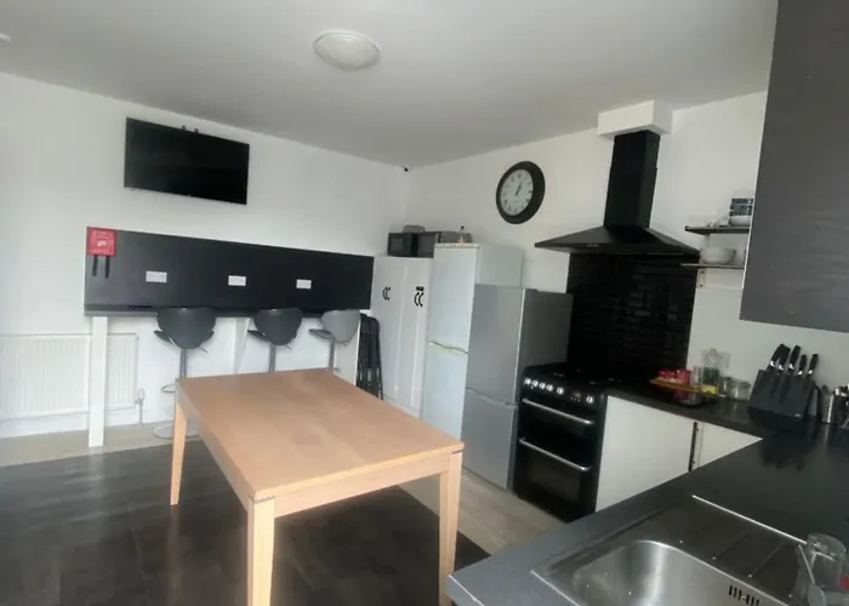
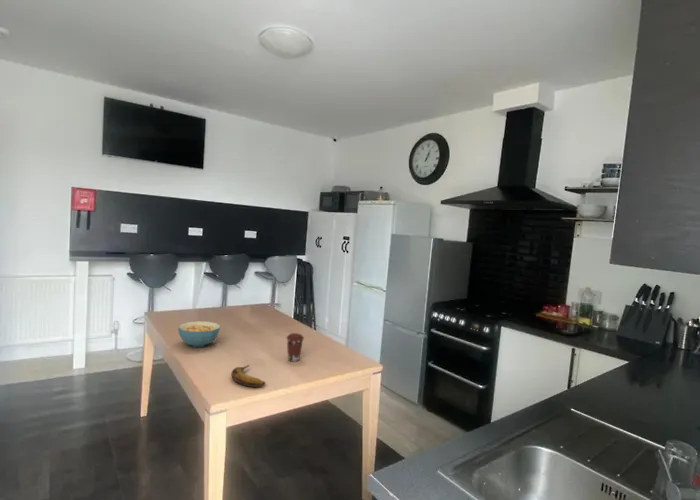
+ banana [230,364,266,388]
+ cereal bowl [177,320,221,348]
+ coffee cup [286,332,305,363]
